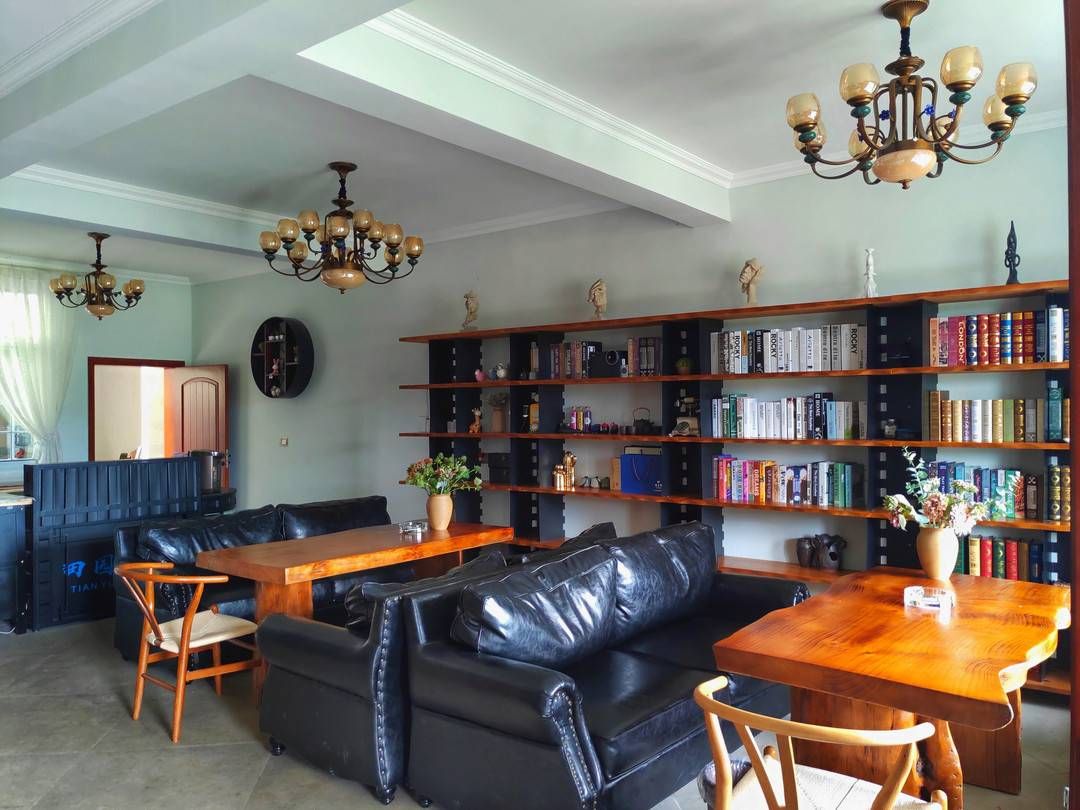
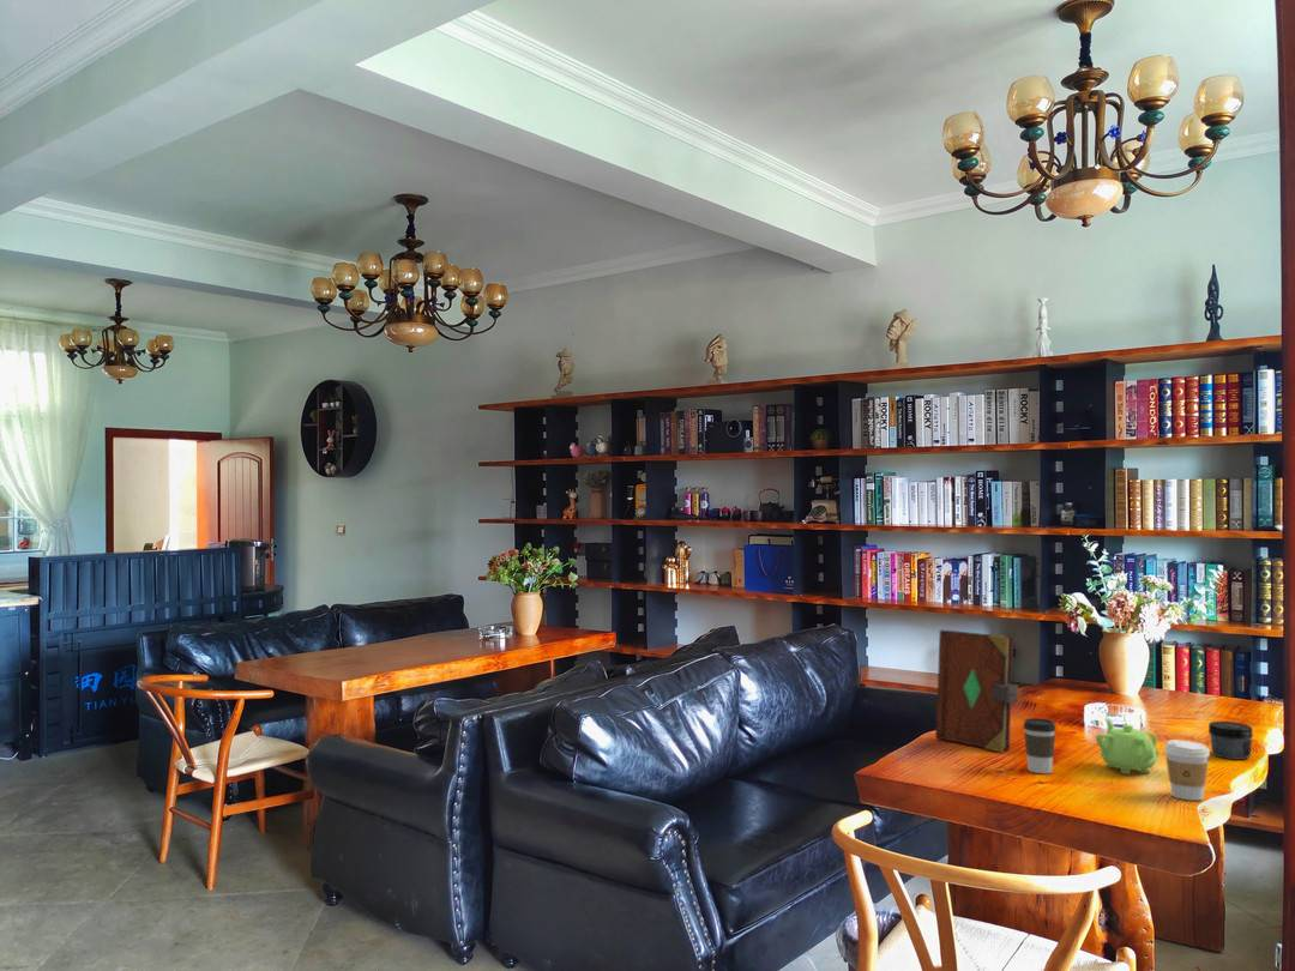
+ teapot [1095,717,1160,776]
+ book [934,629,1019,754]
+ coffee cup [1023,717,1058,774]
+ coffee cup [1164,738,1211,802]
+ jar [1207,720,1254,760]
